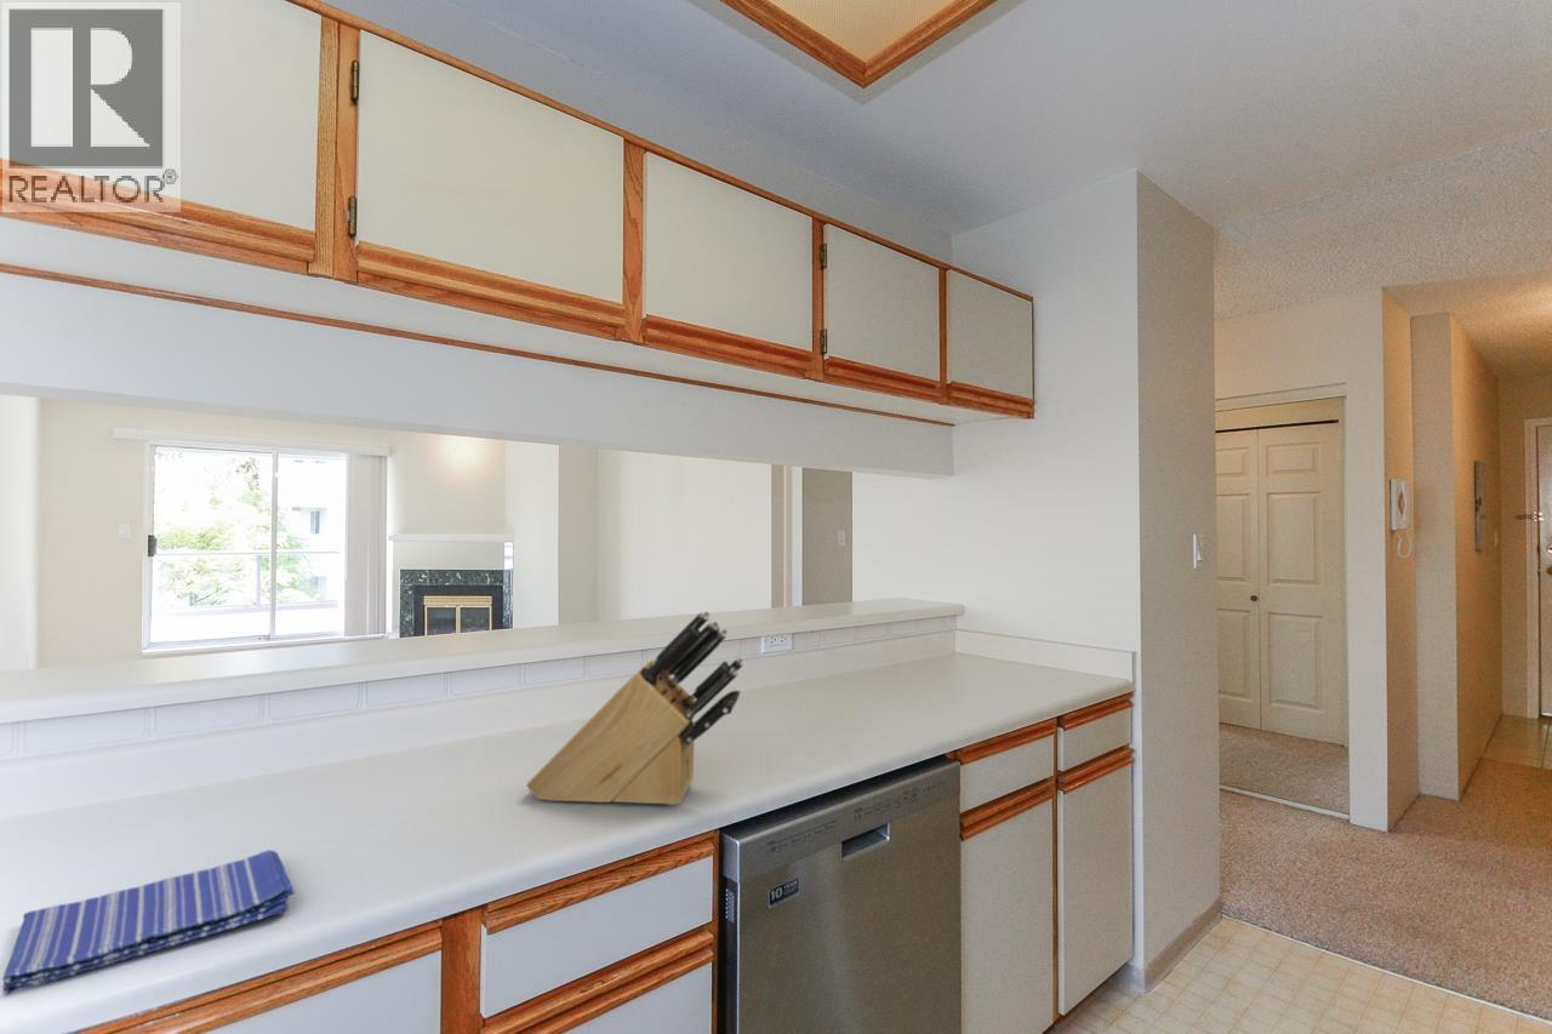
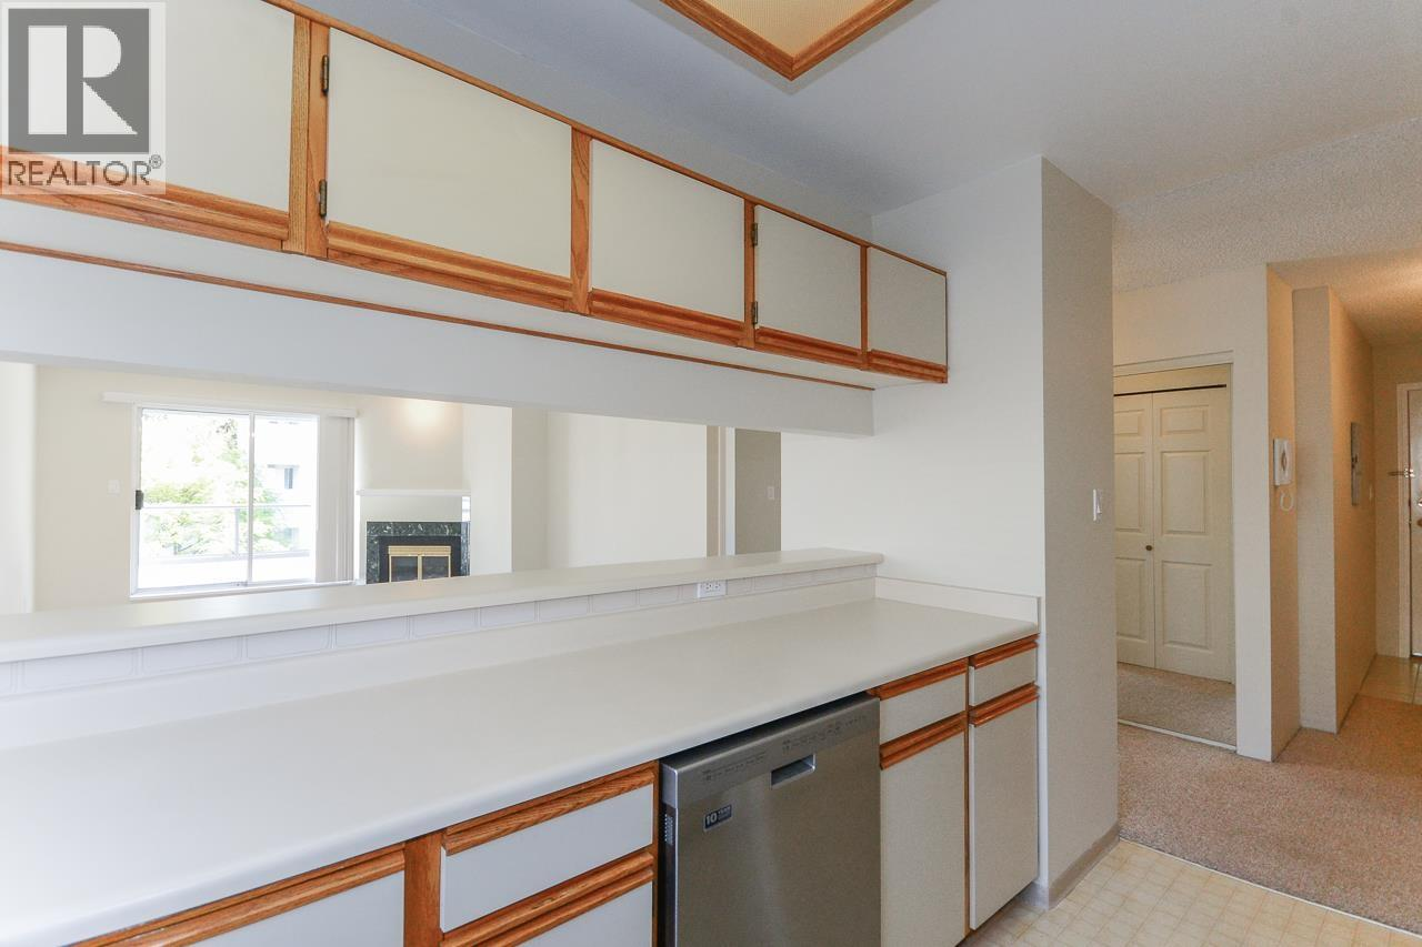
- dish towel [1,849,296,996]
- knife block [525,610,746,806]
